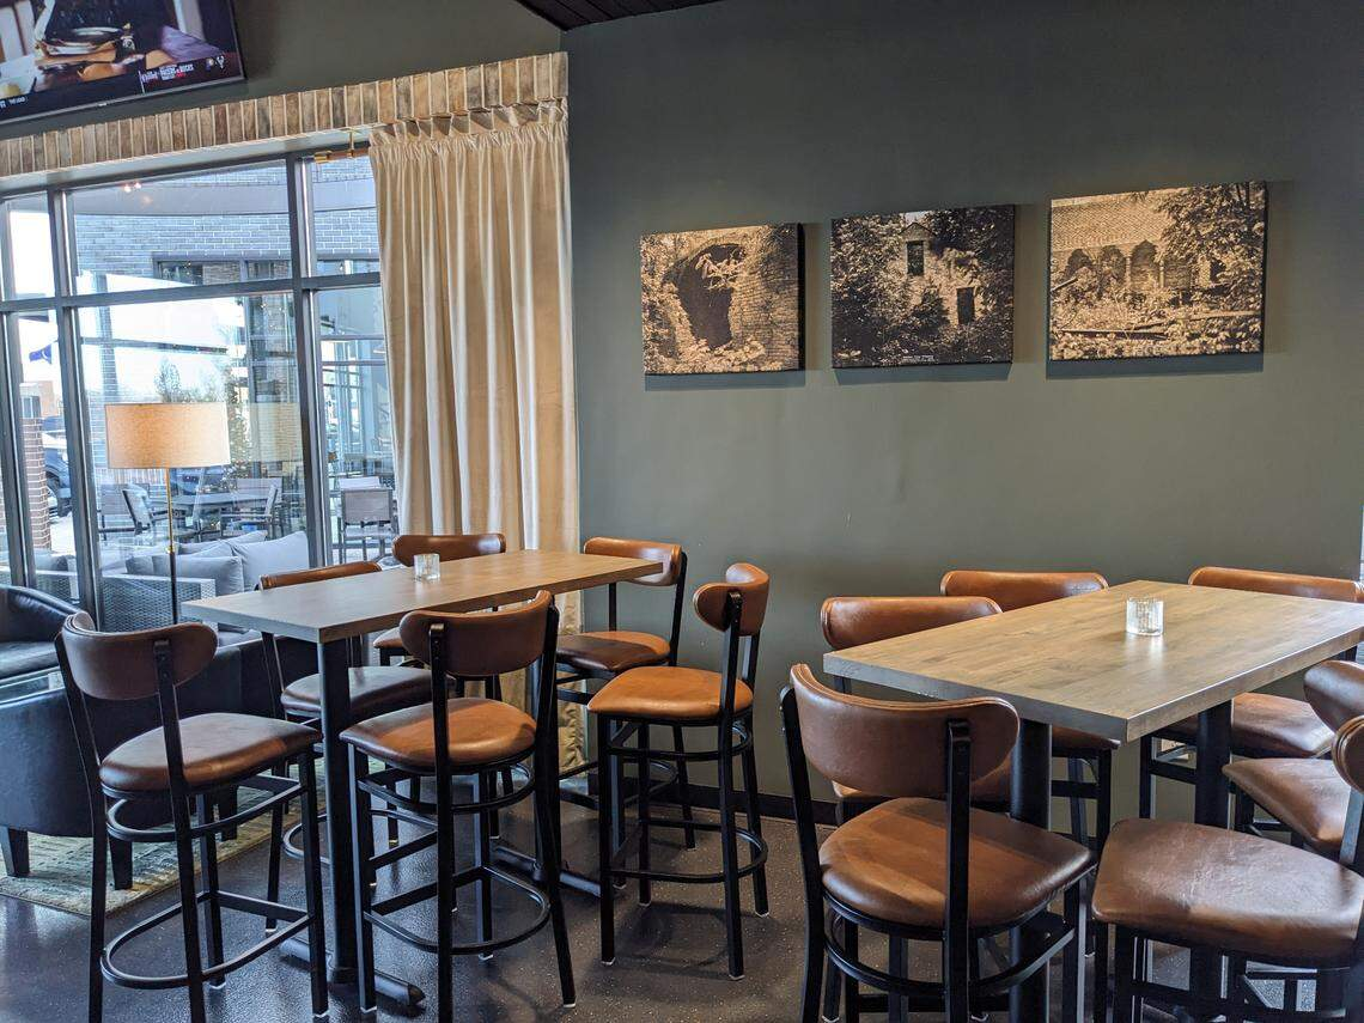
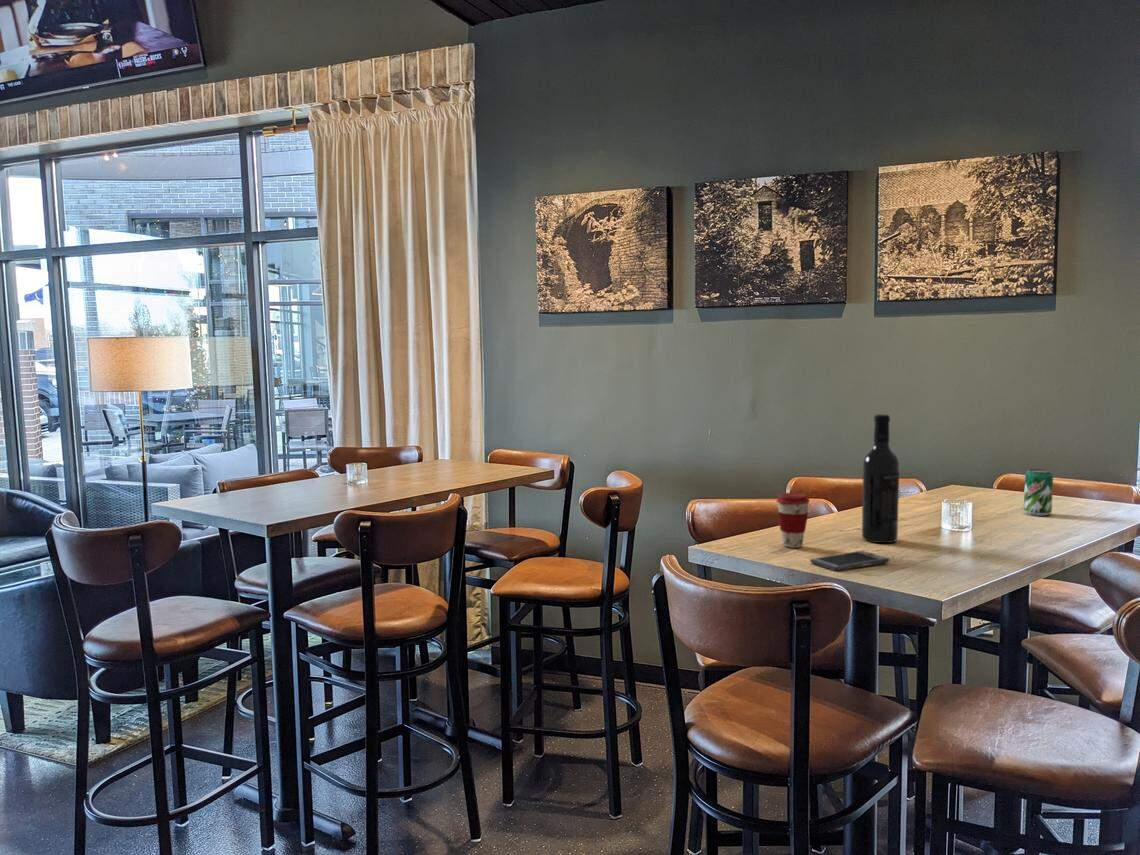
+ beverage can [1023,468,1054,517]
+ coffee cup [776,492,811,549]
+ smartphone [809,550,890,572]
+ wine bottle [861,413,900,544]
